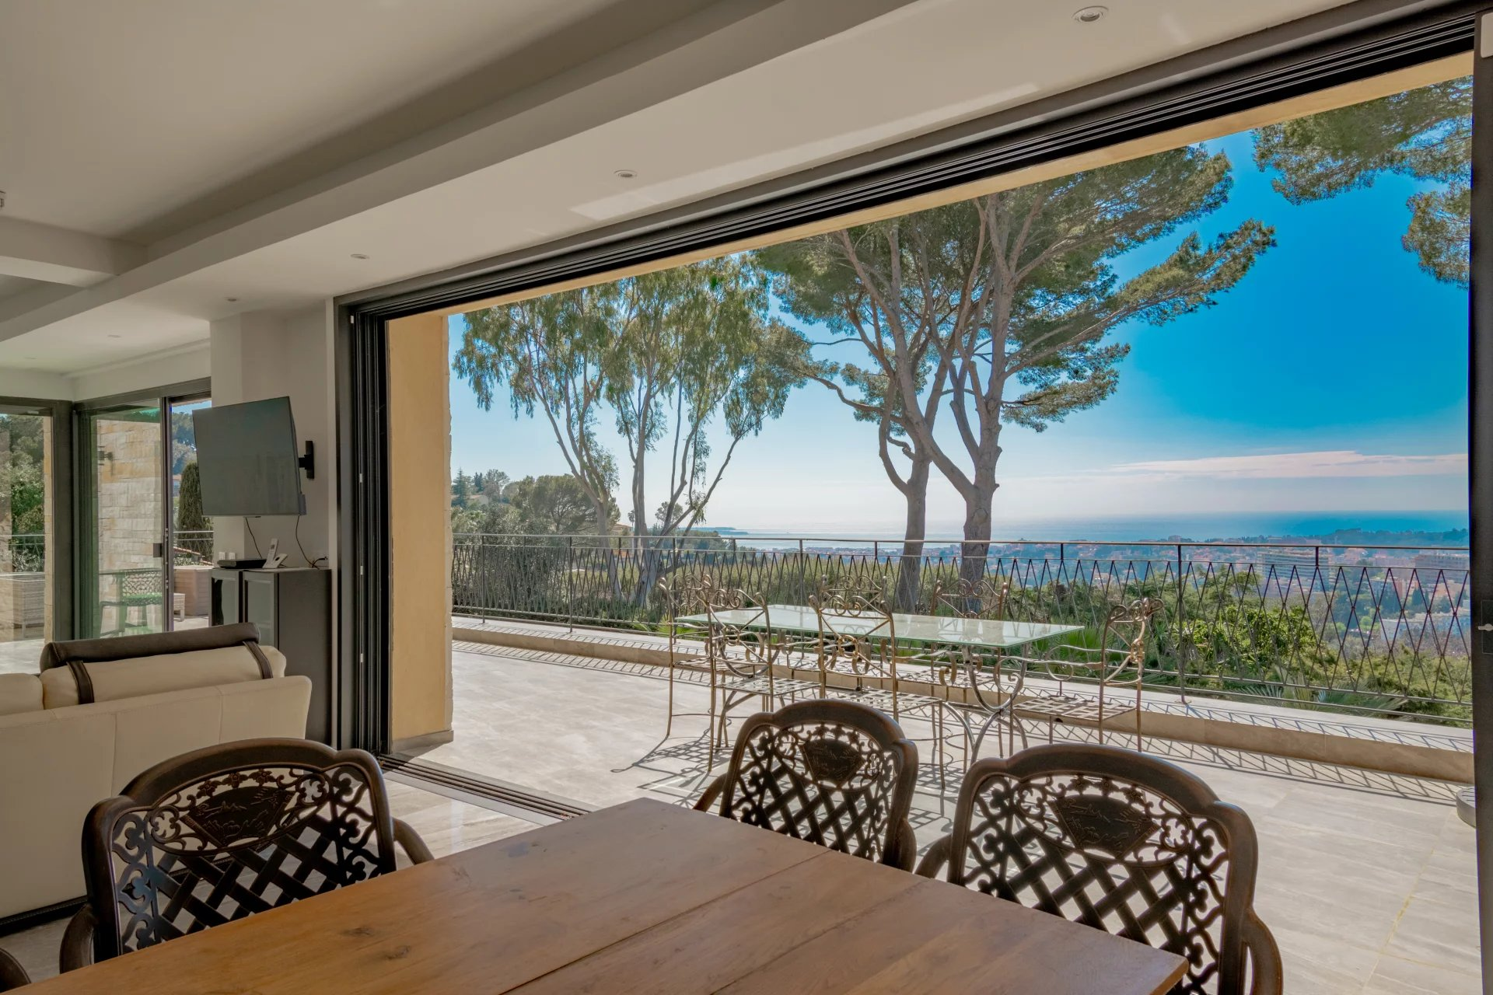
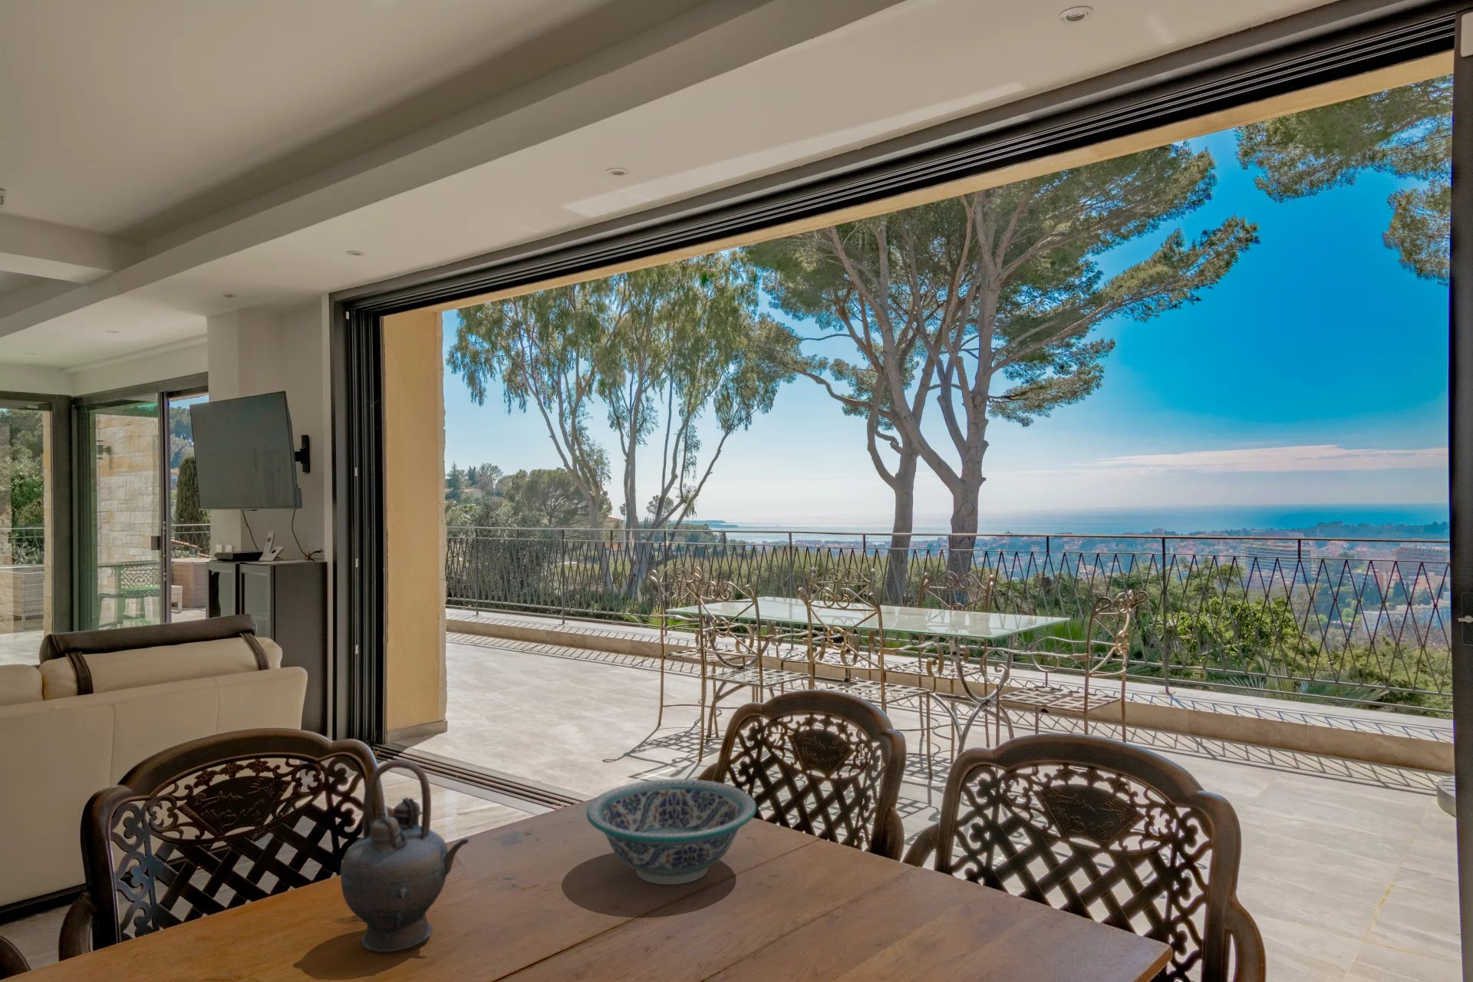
+ teapot [340,758,470,952]
+ bowl [585,778,757,886]
